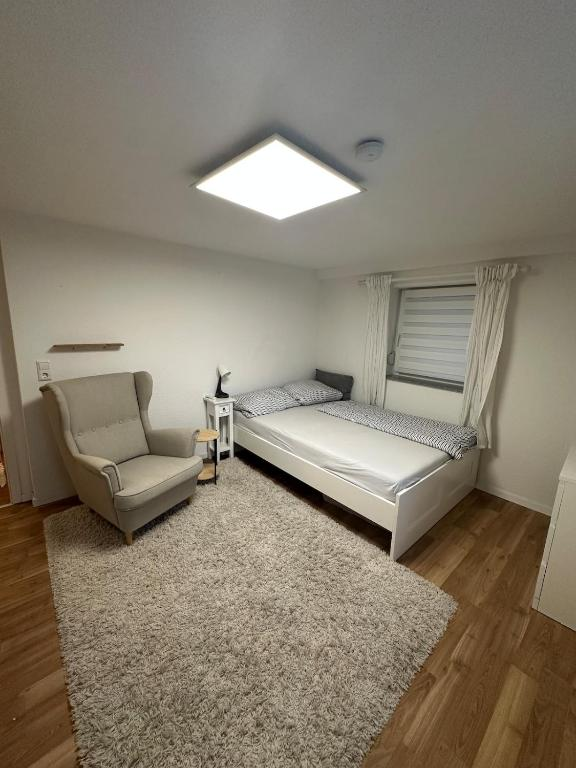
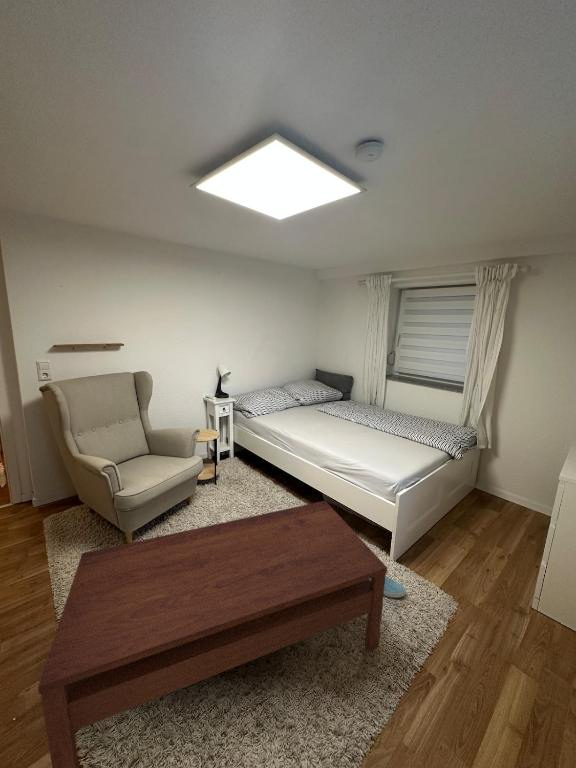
+ coffee table [37,500,388,768]
+ sneaker [369,575,407,599]
